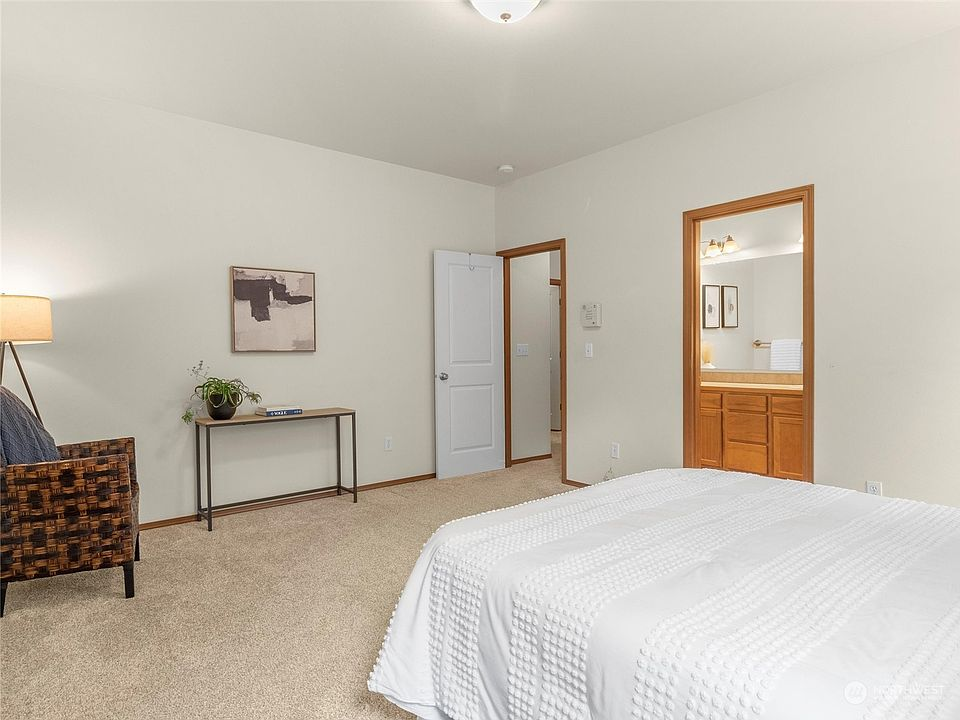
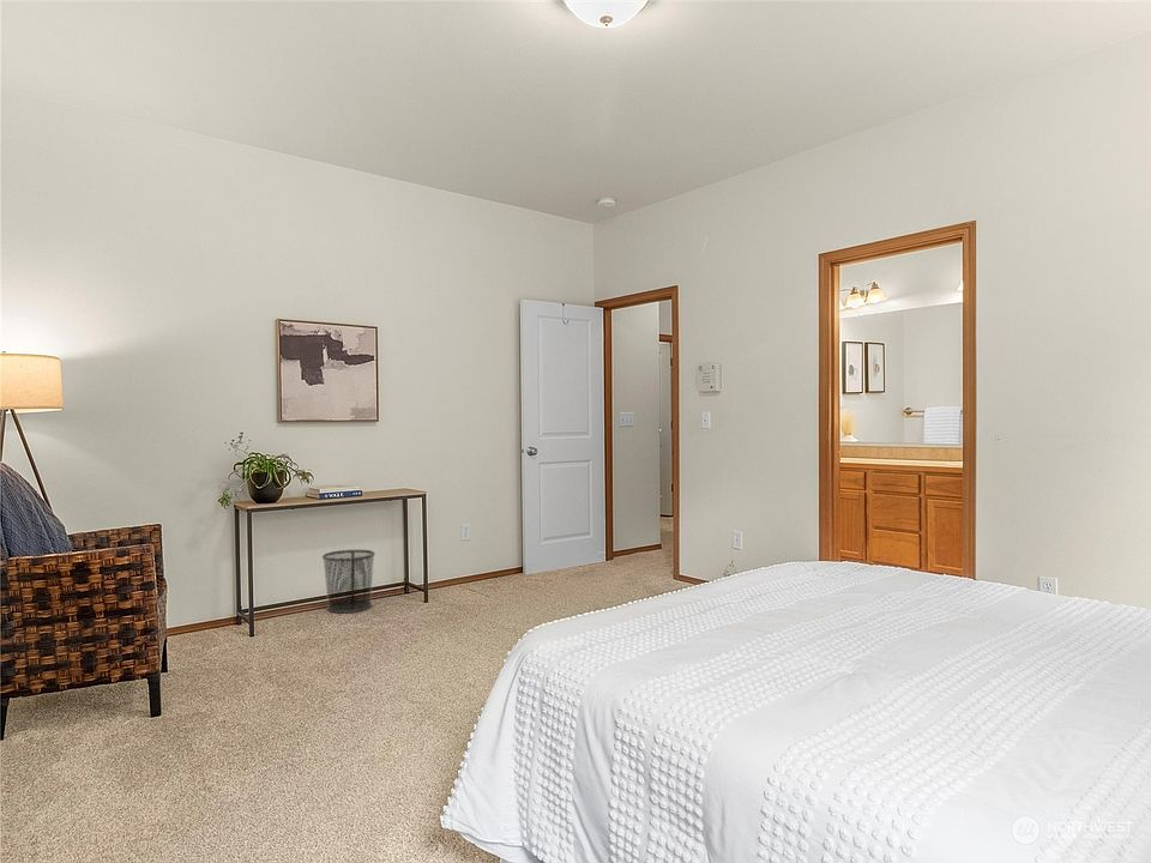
+ waste bin [321,549,376,614]
